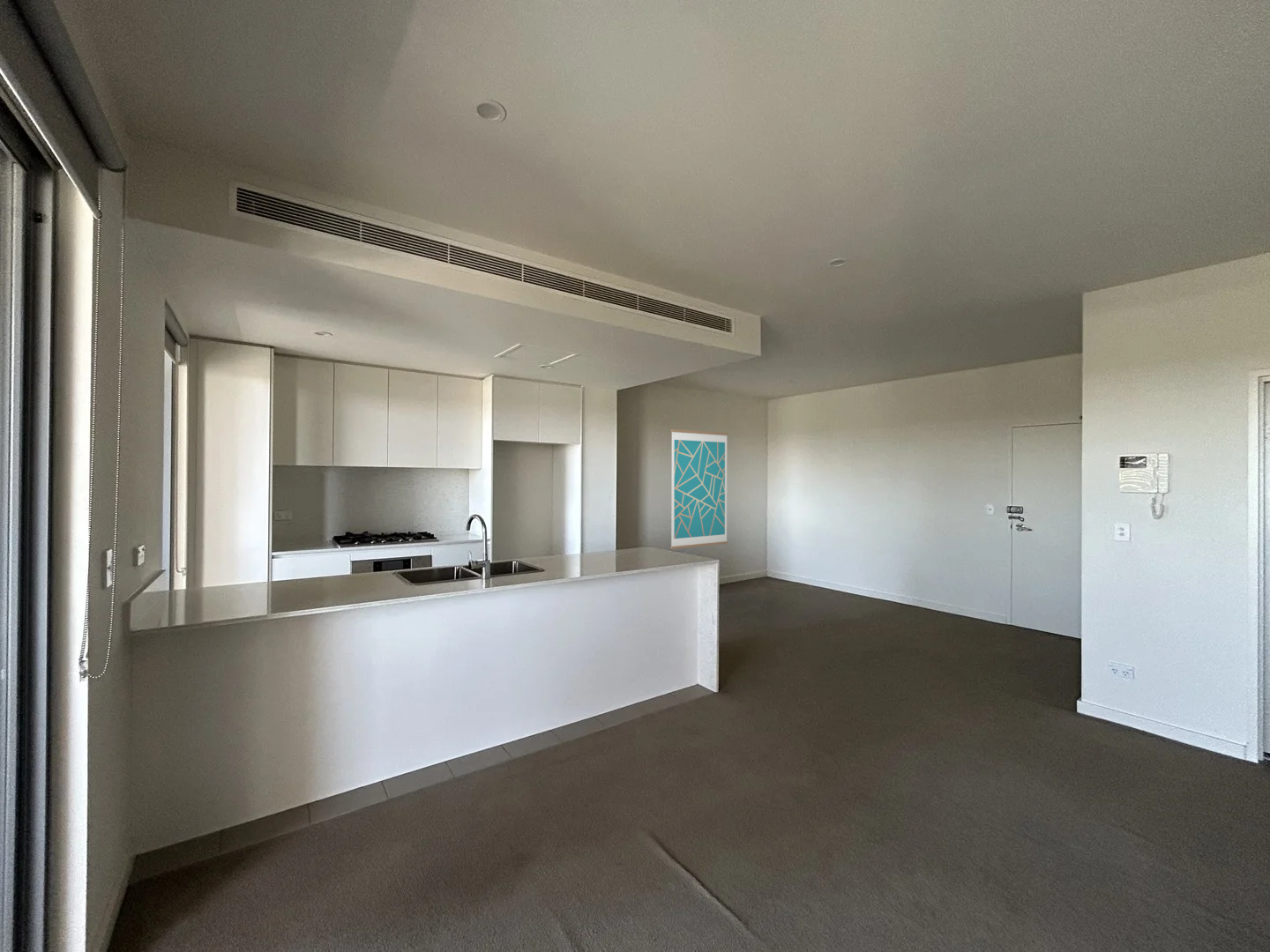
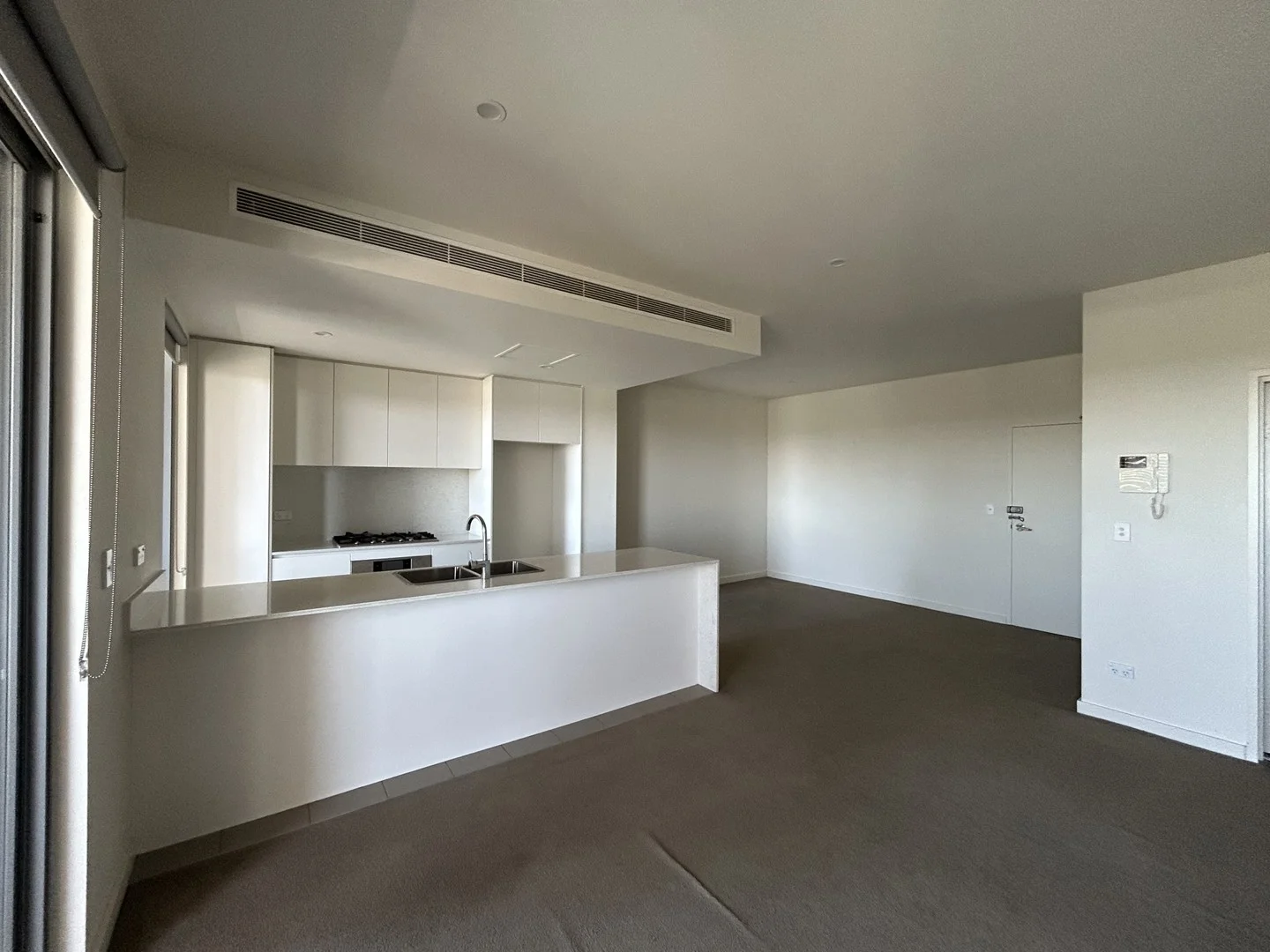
- wall art [669,428,728,550]
